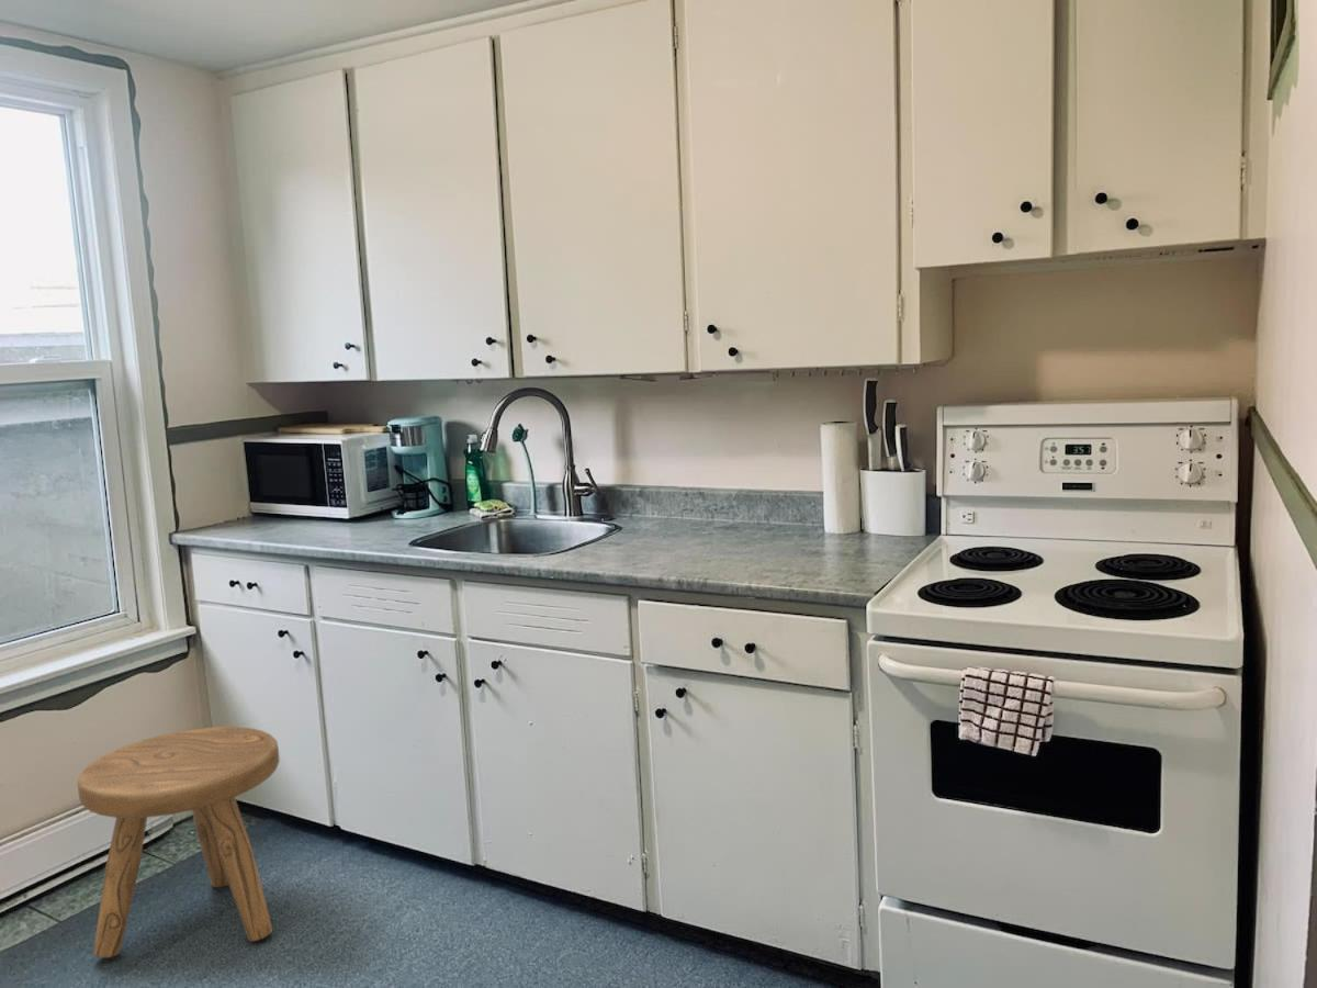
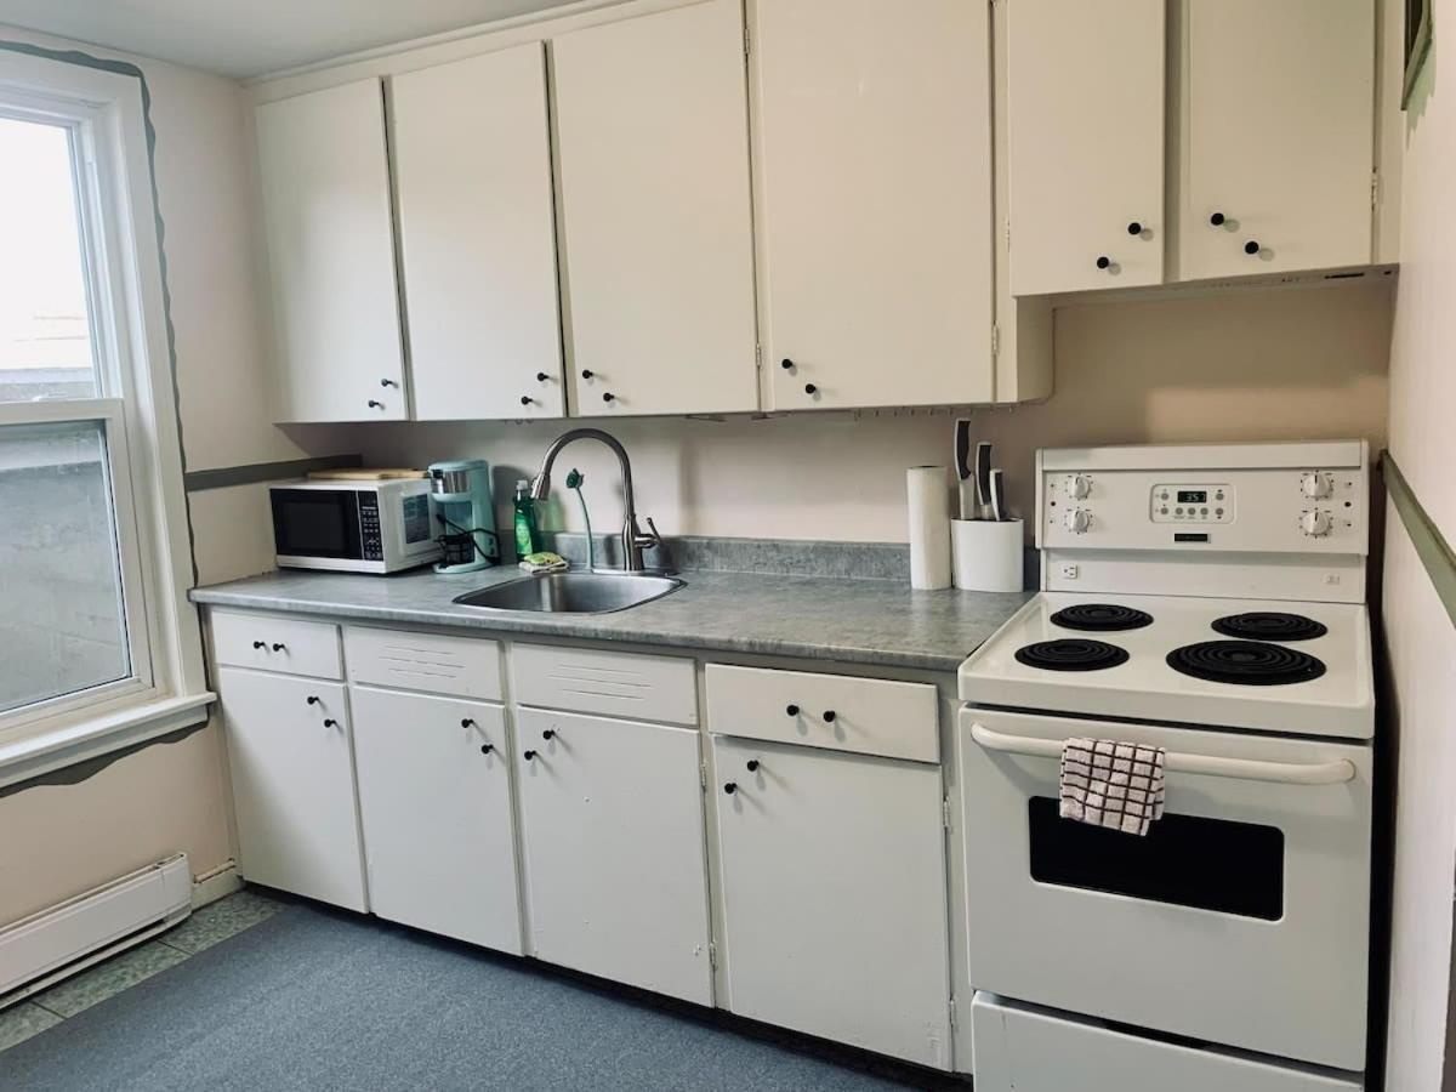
- stool [77,726,281,958]
